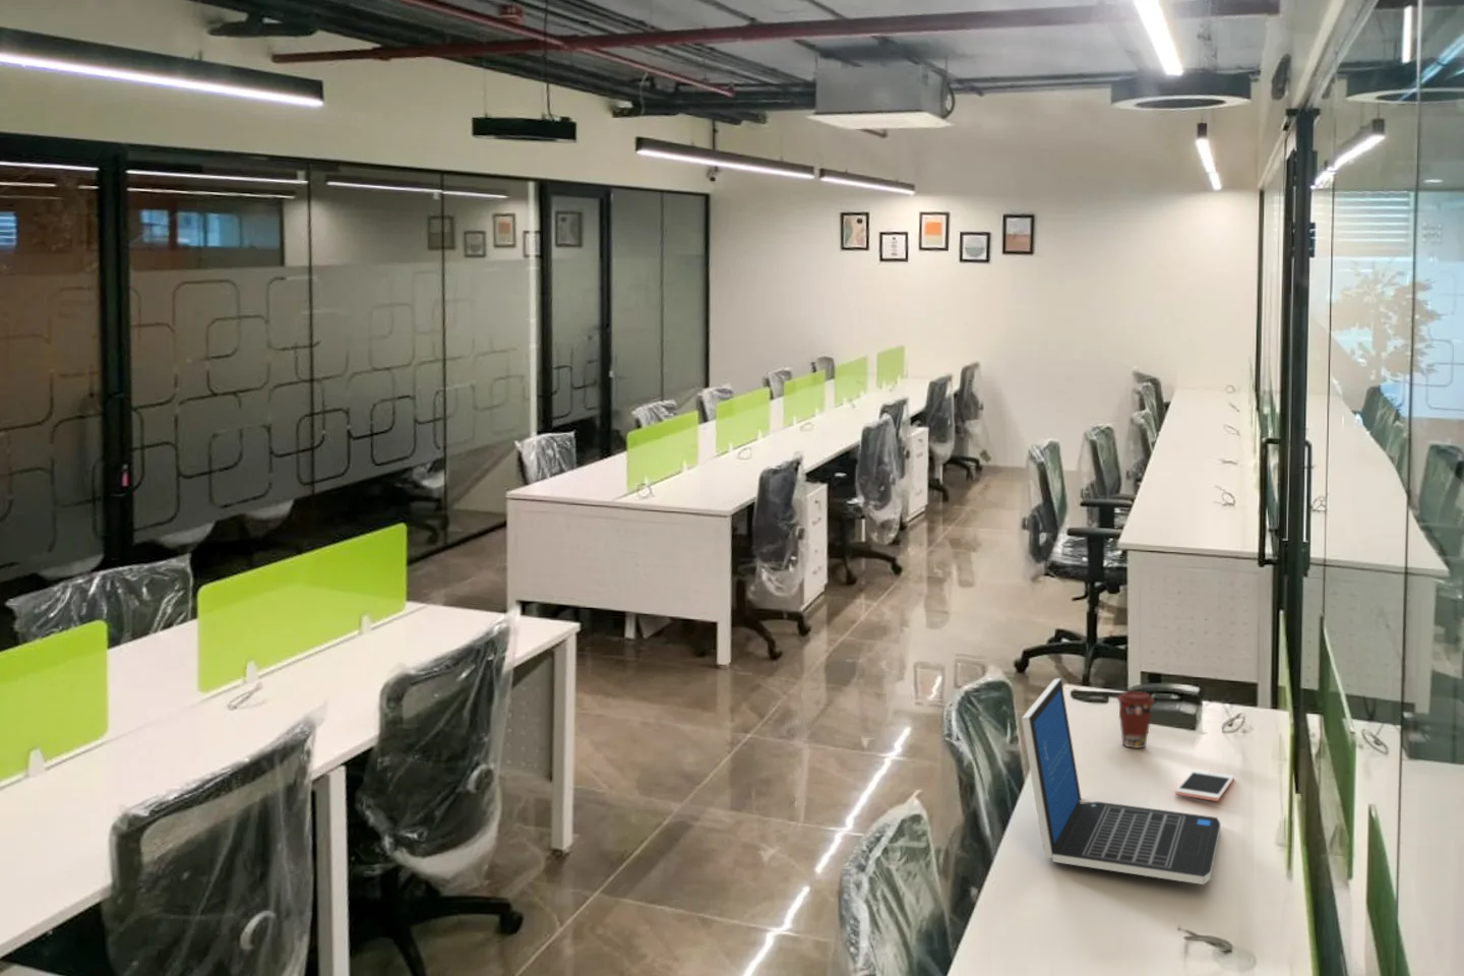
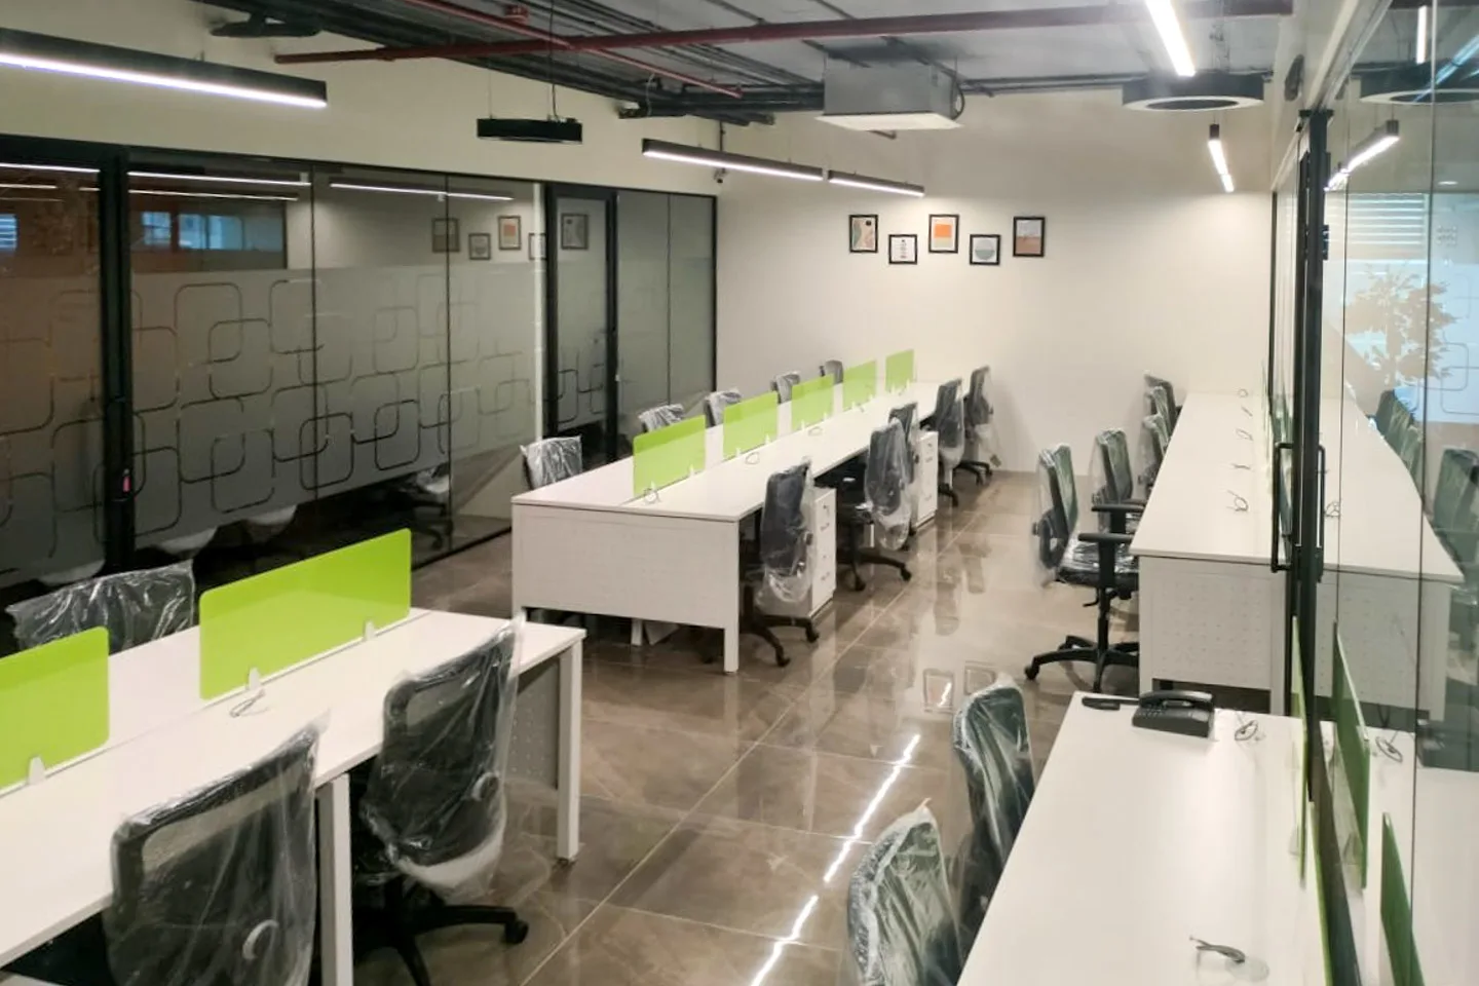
- cell phone [1174,769,1235,802]
- coffee cup [1117,691,1156,749]
- laptop [1021,678,1221,886]
